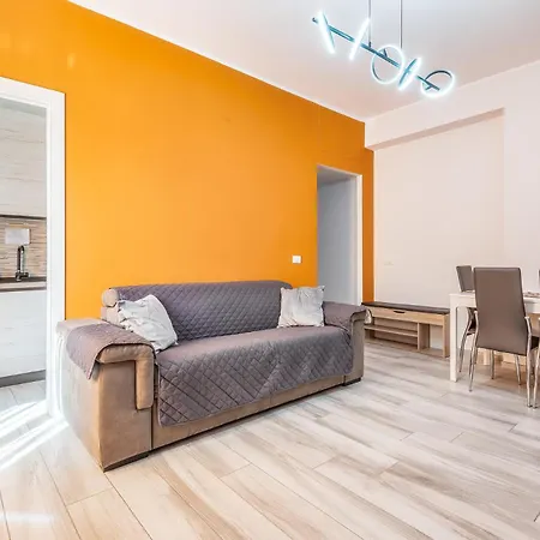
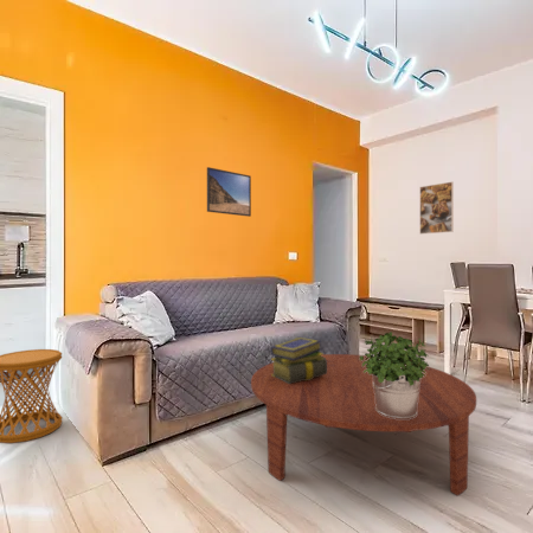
+ coffee table [250,353,477,496]
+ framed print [419,180,455,236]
+ stack of books [270,336,327,384]
+ side table [0,348,64,444]
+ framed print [206,166,252,218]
+ potted plant [359,330,430,419]
